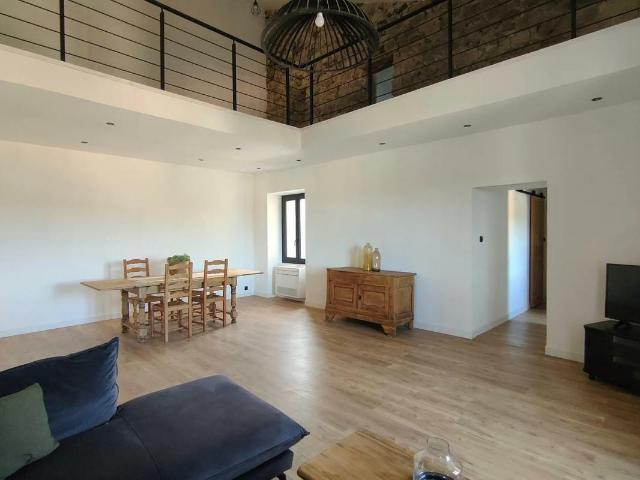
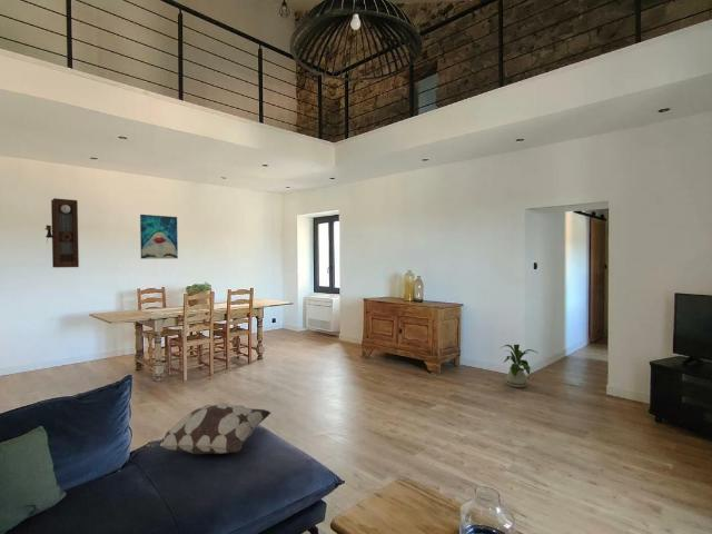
+ house plant [500,344,538,388]
+ pendulum clock [44,197,80,268]
+ decorative pillow [141,402,271,455]
+ wall art [139,214,179,260]
